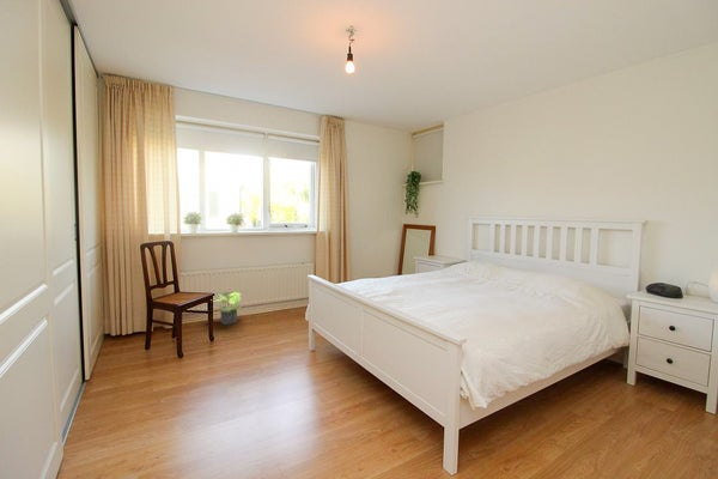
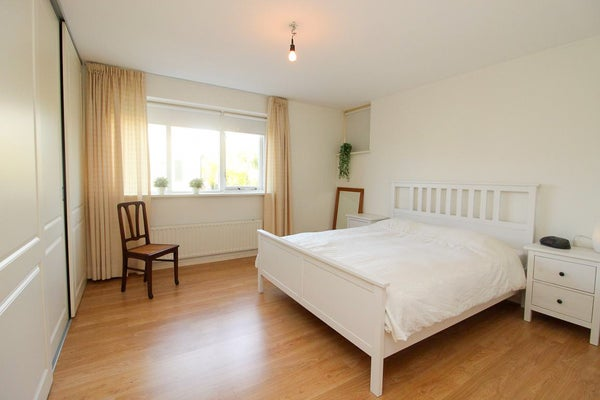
- potted plant [212,289,243,326]
